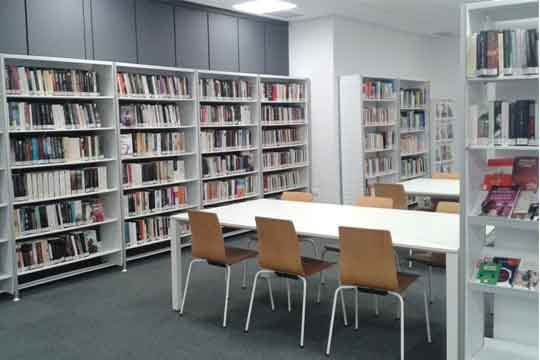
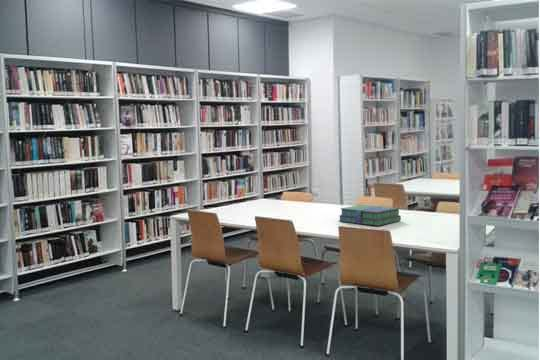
+ stack of books [338,204,402,227]
